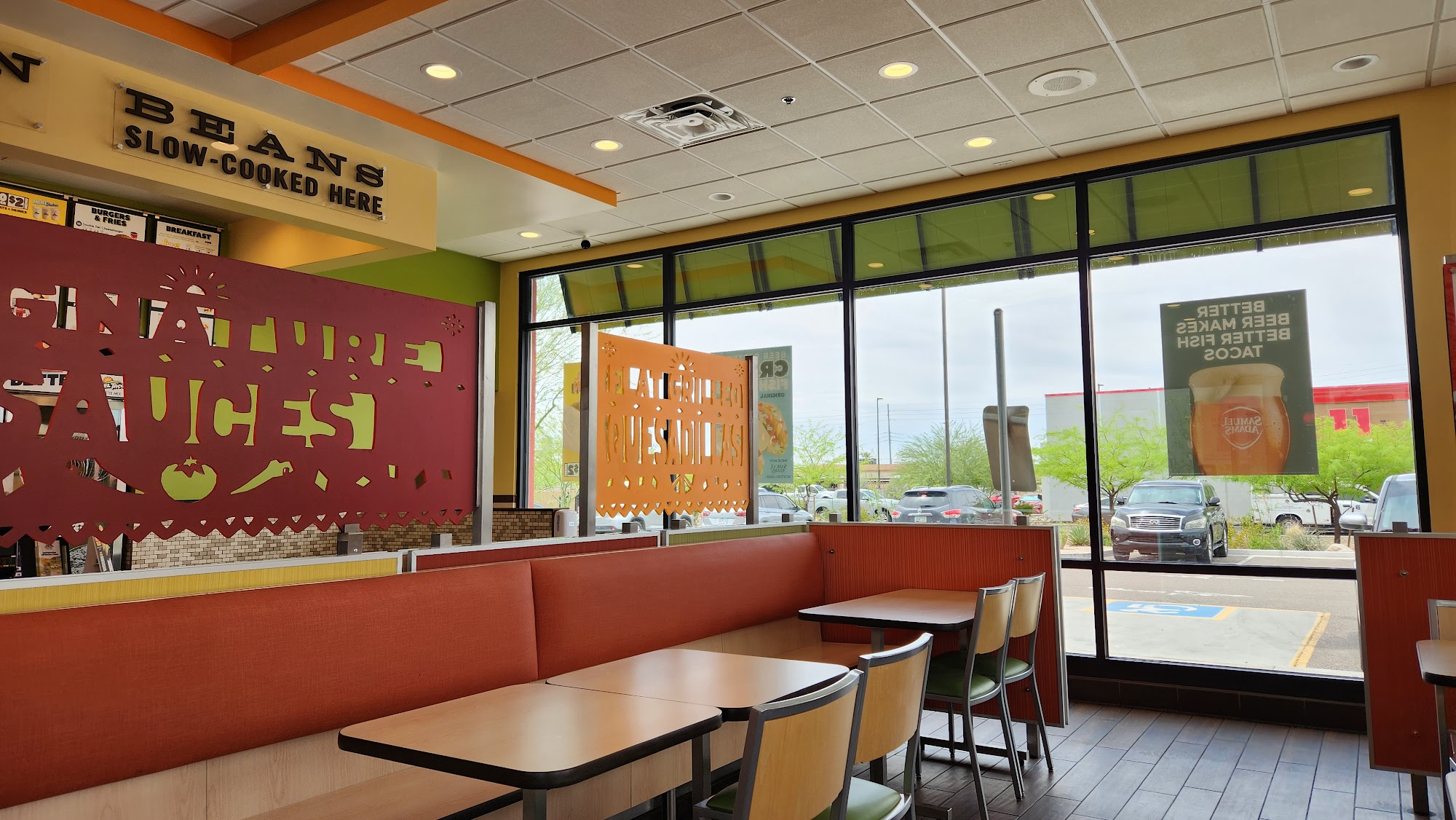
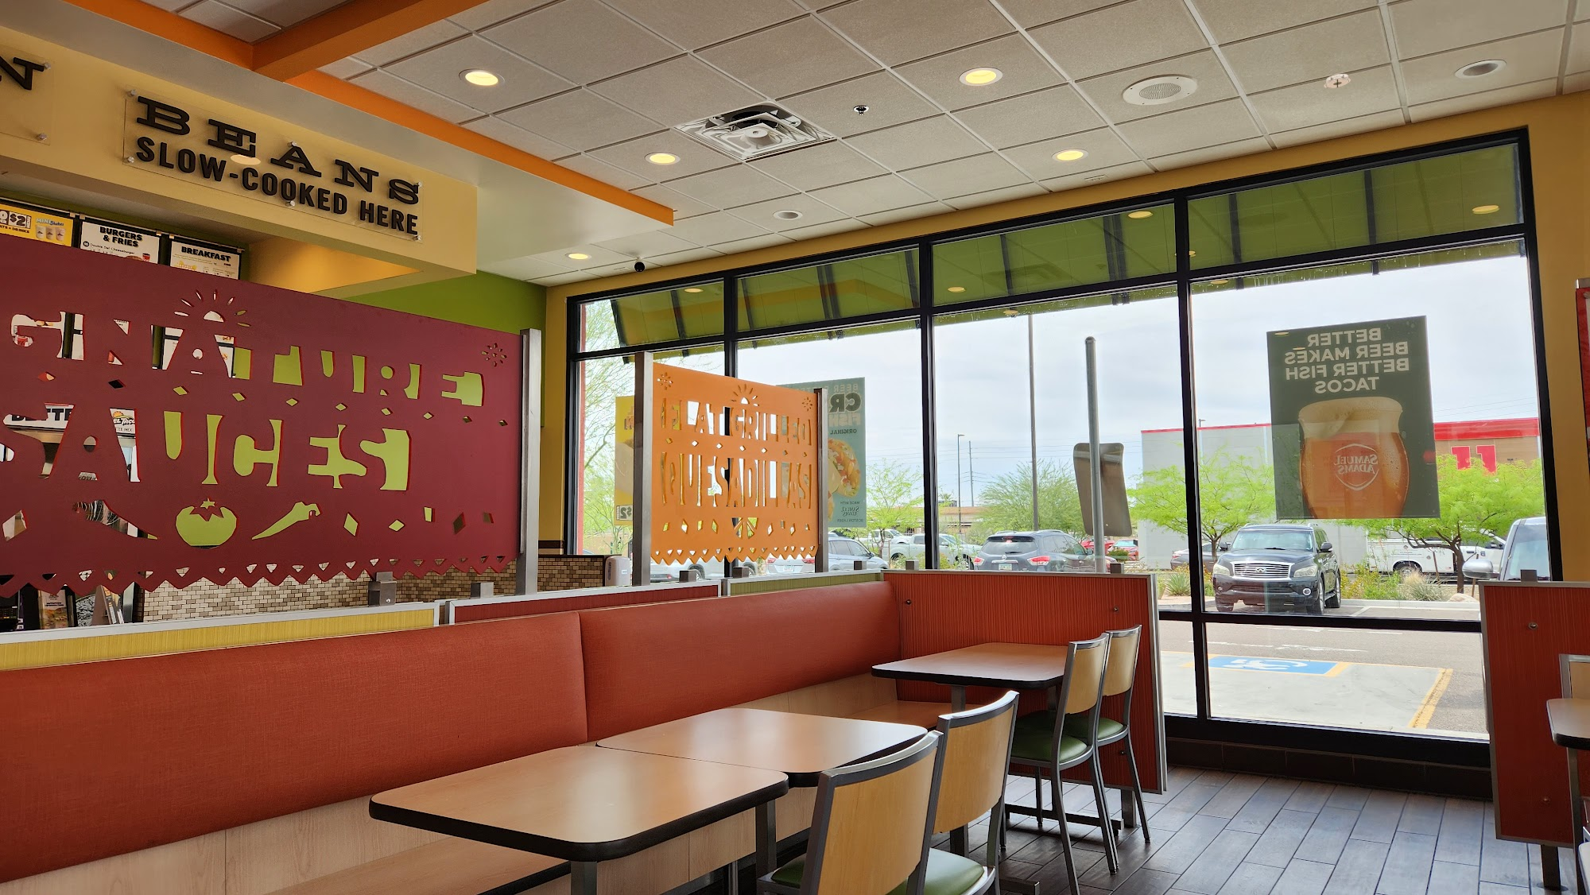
+ smoke detector [1322,73,1352,92]
